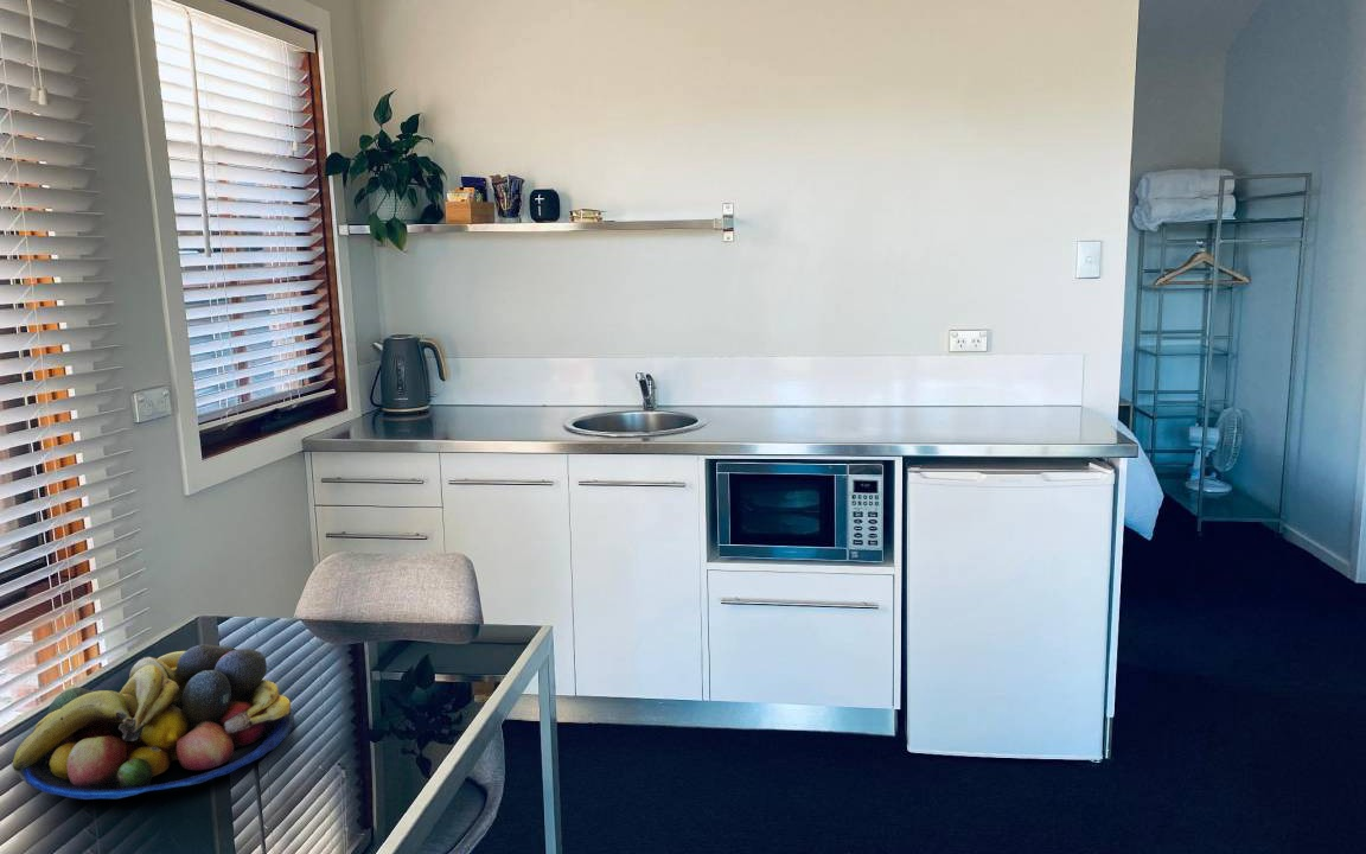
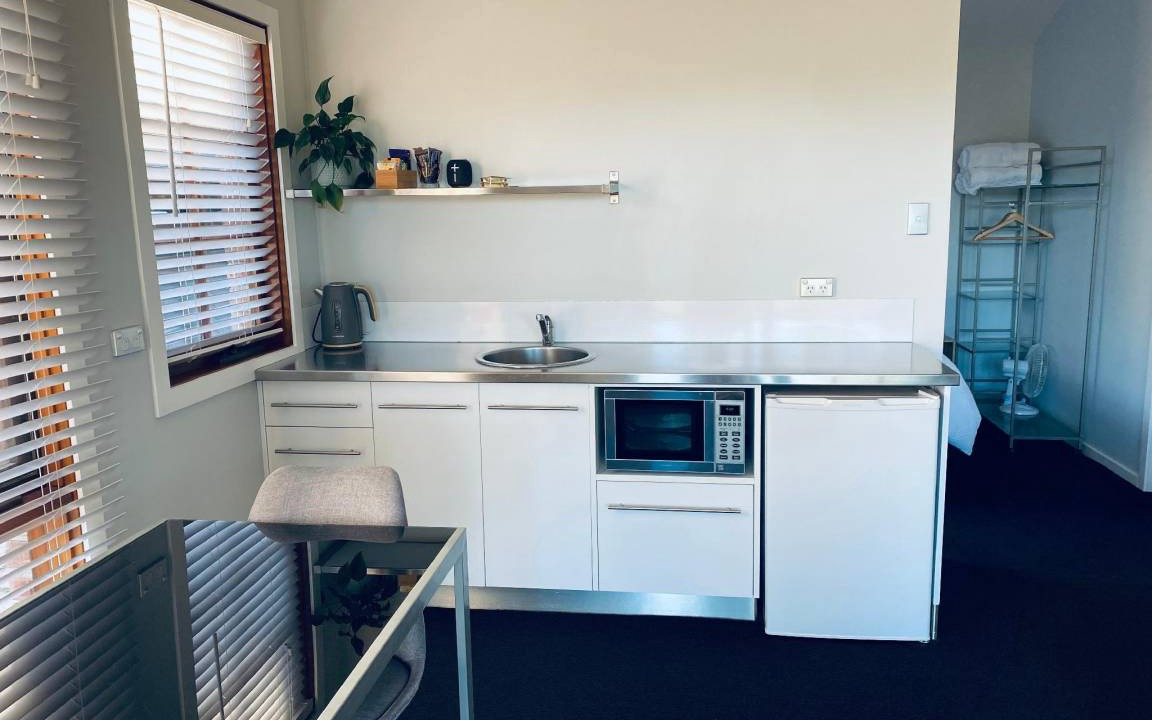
- fruit bowl [12,643,295,801]
